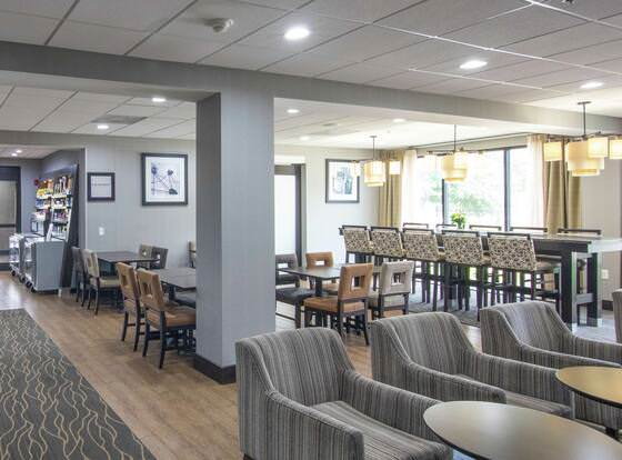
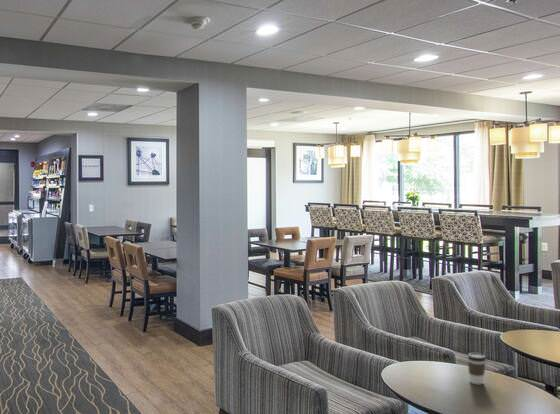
+ coffee cup [466,352,487,385]
